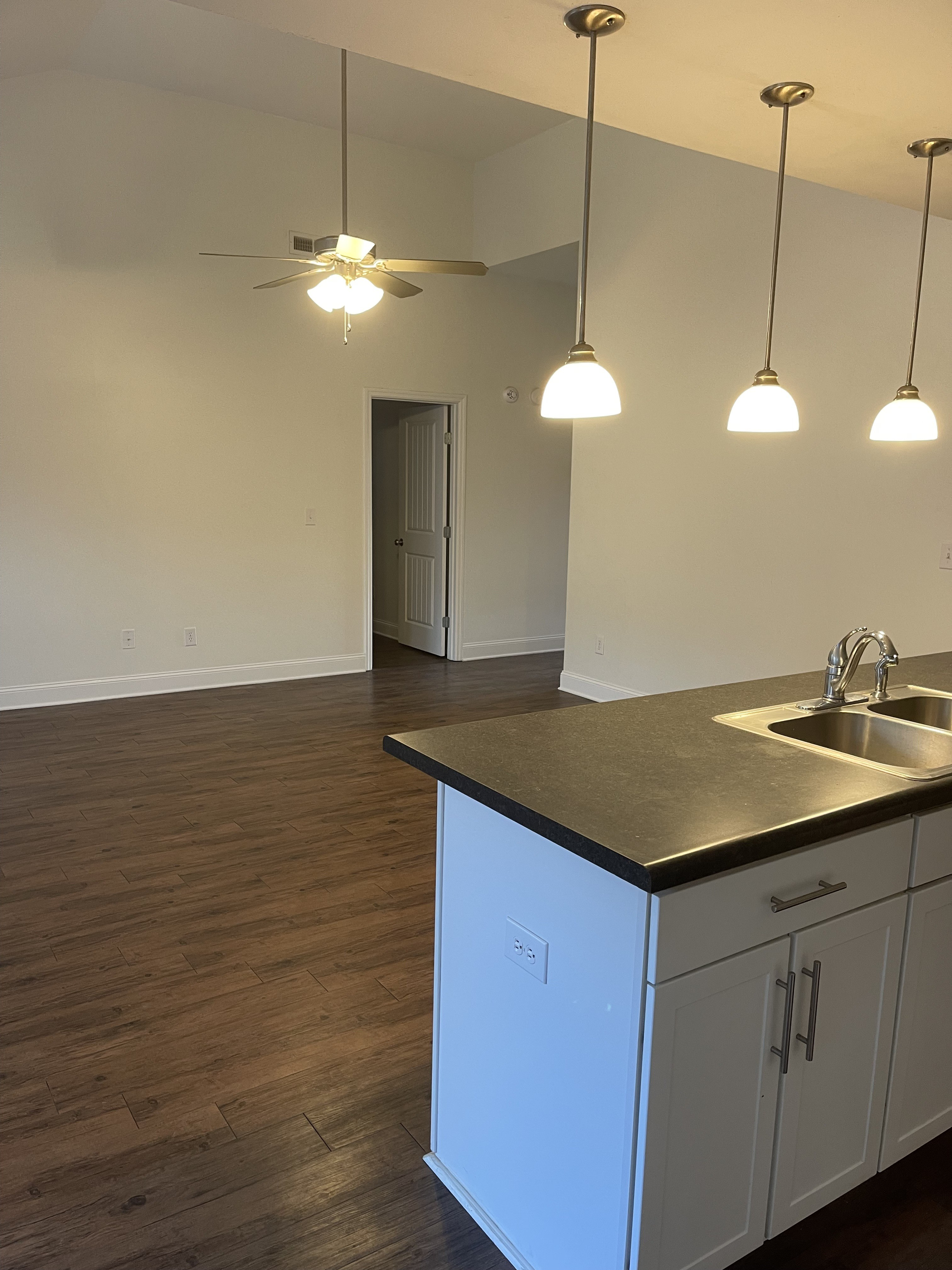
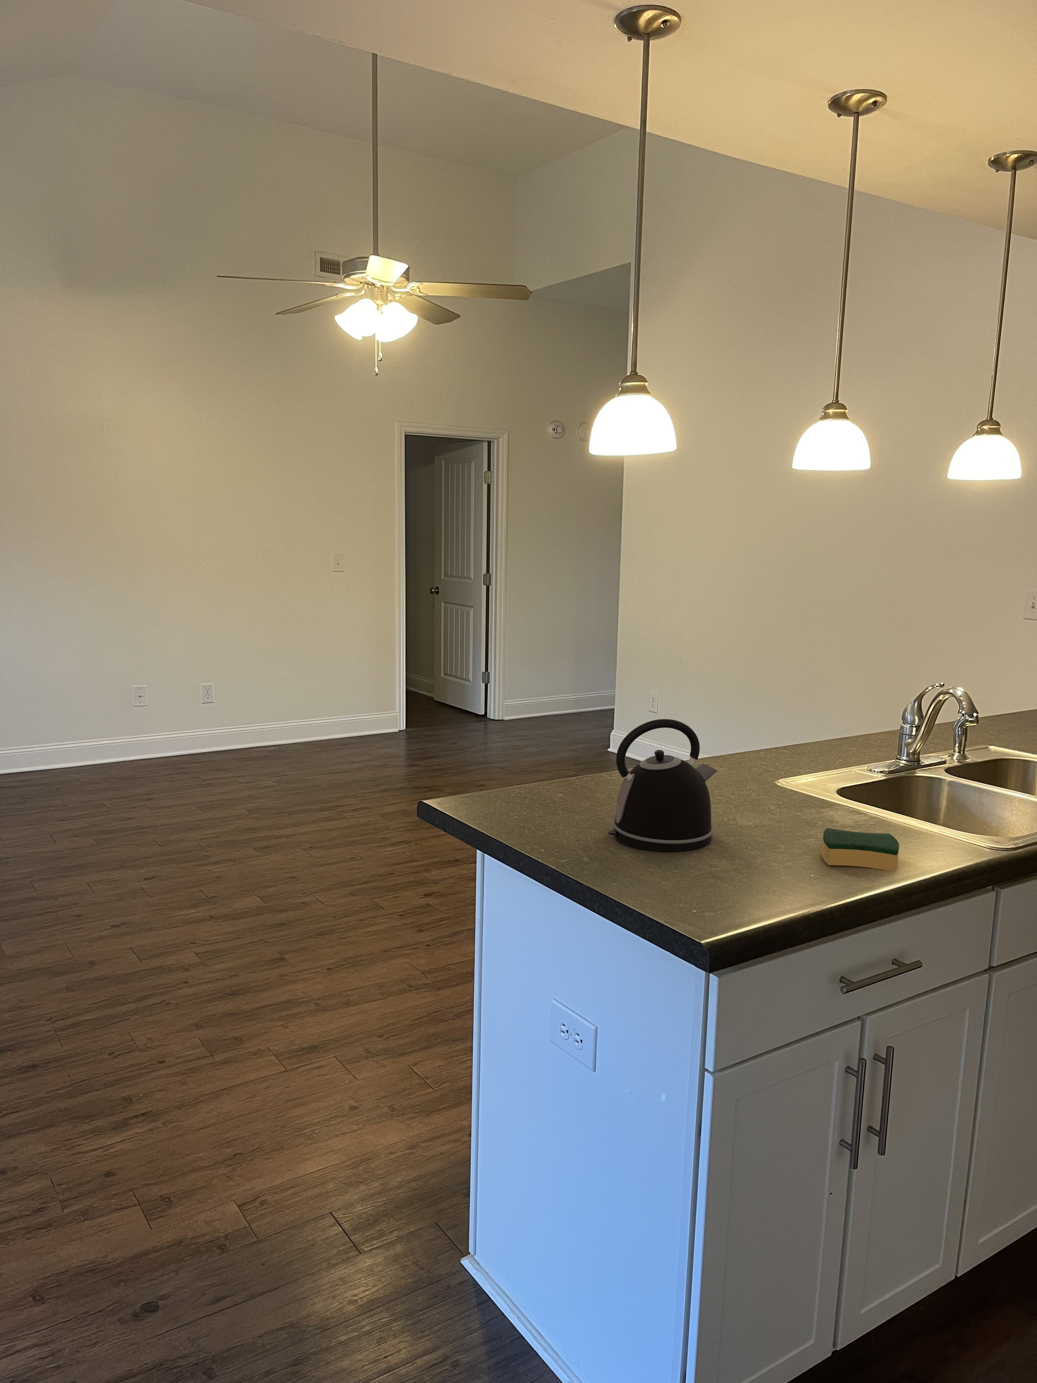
+ kettle [608,719,718,853]
+ sponge [821,828,900,872]
